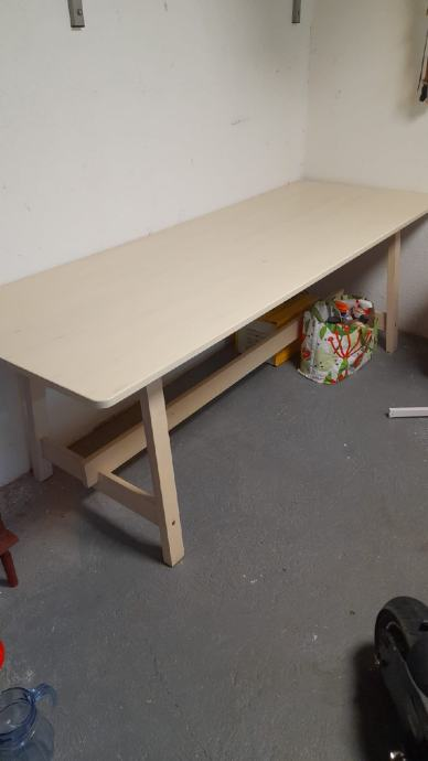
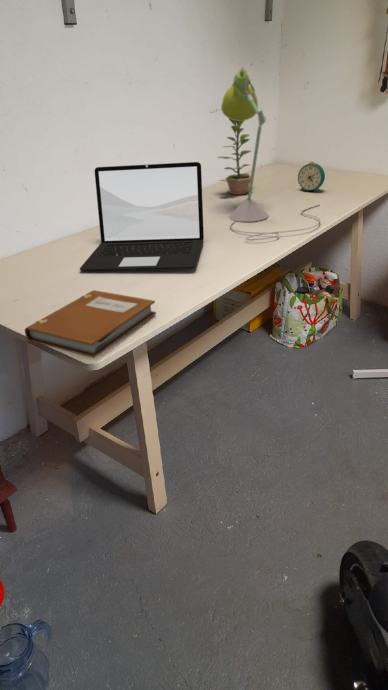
+ desk lamp [220,66,321,241]
+ plant [217,118,252,196]
+ alarm clock [297,161,326,192]
+ laptop [79,161,205,272]
+ notebook [24,289,157,359]
